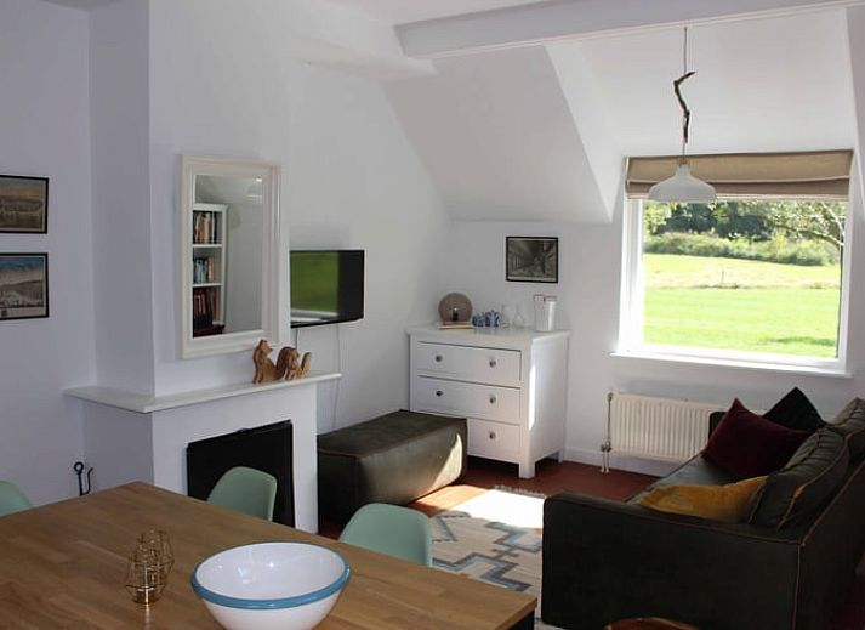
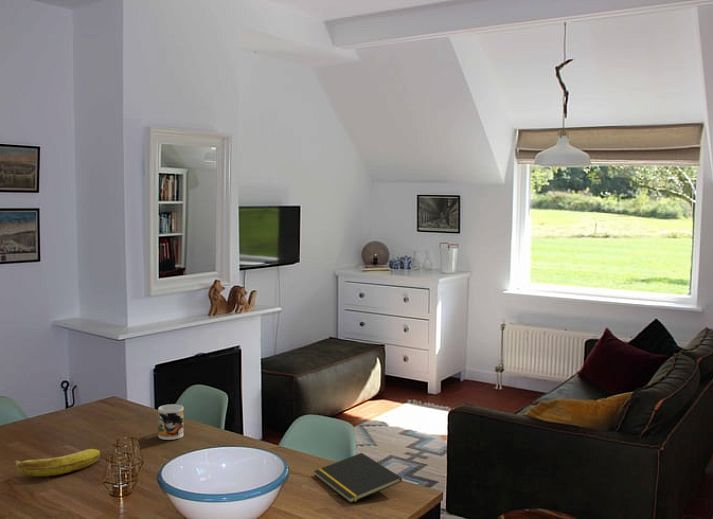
+ banana [13,448,101,478]
+ mug [157,403,184,441]
+ notepad [313,452,403,504]
